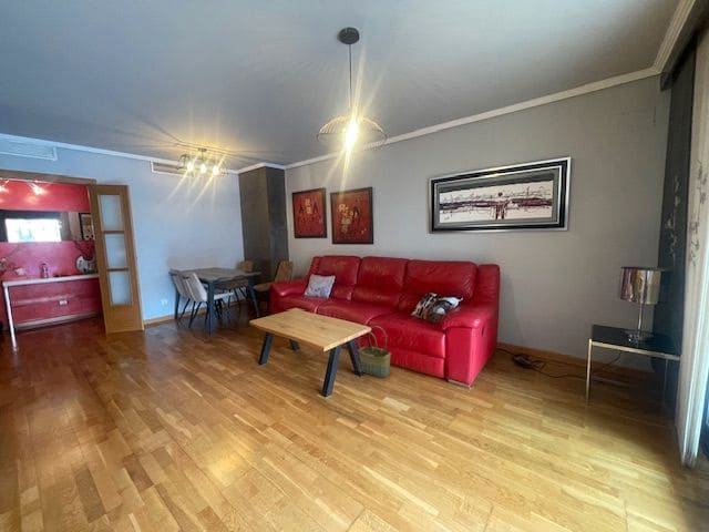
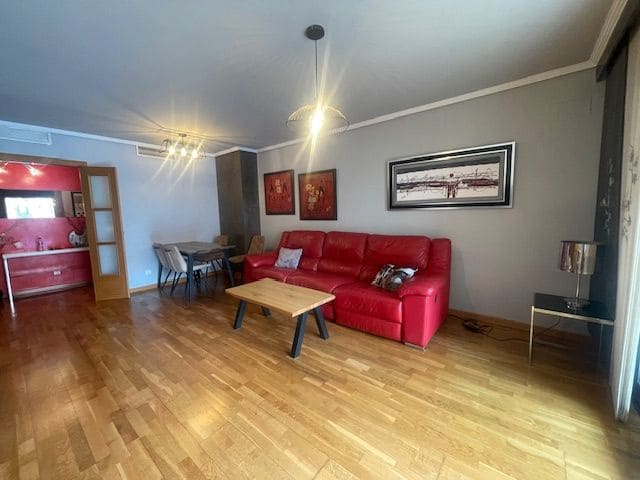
- basket [357,325,392,378]
